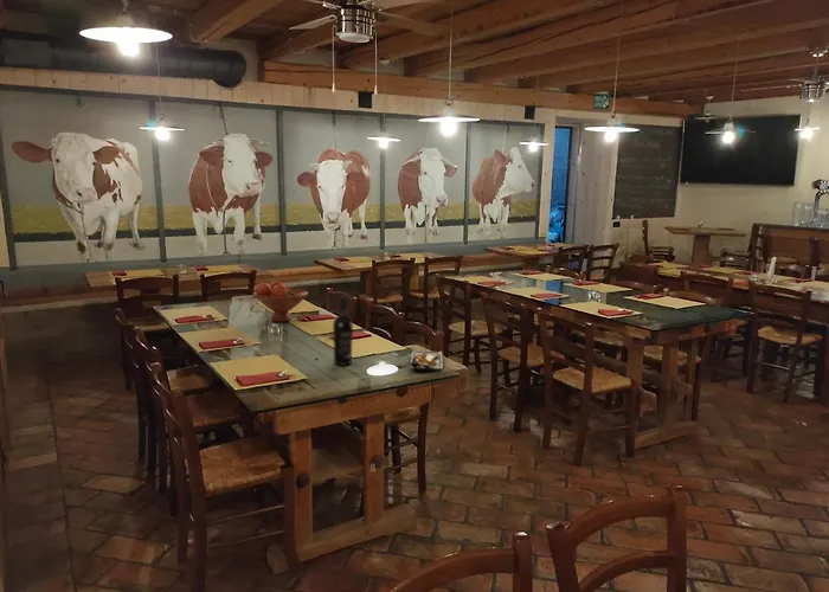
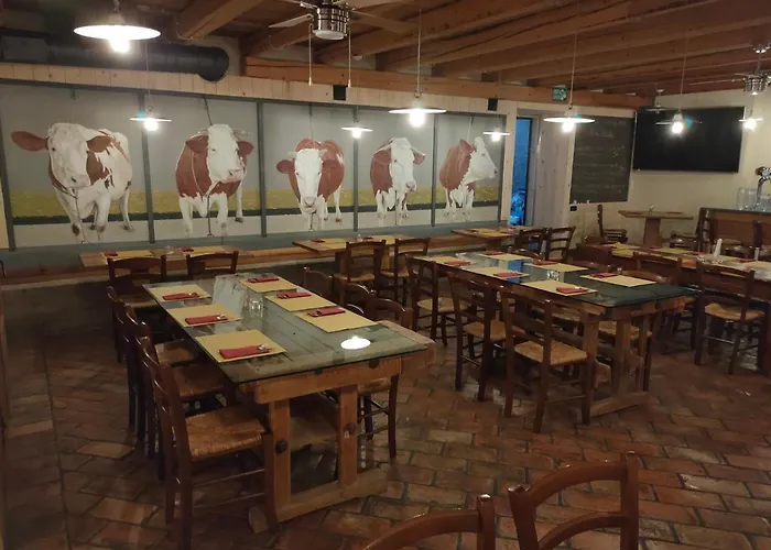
- wine bottle [332,295,354,367]
- fruit bowl [252,279,309,323]
- plate [404,349,444,372]
